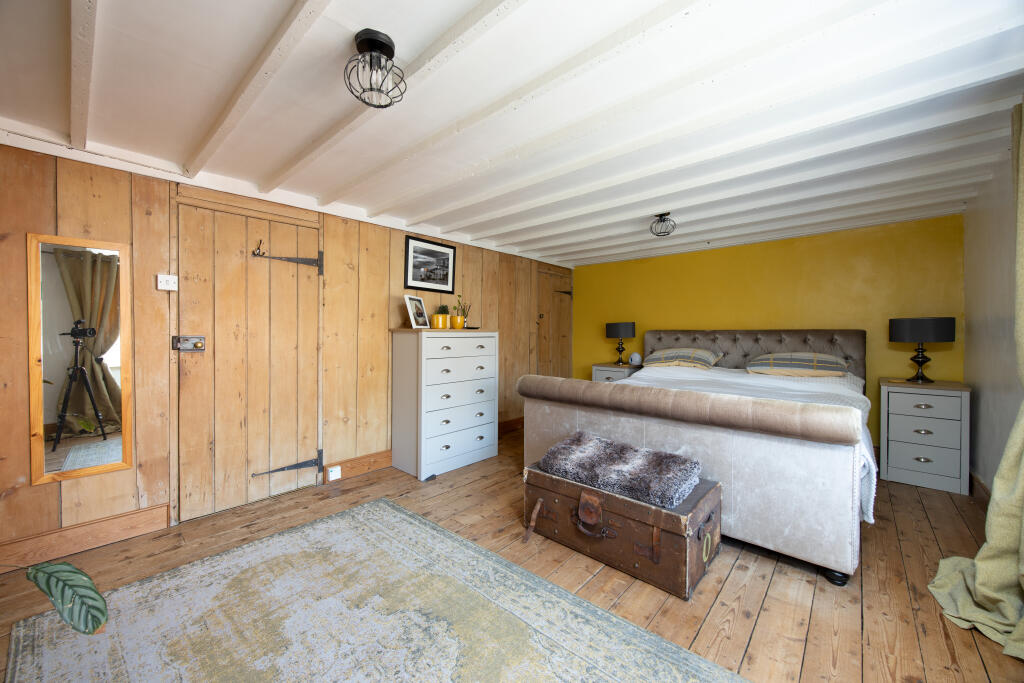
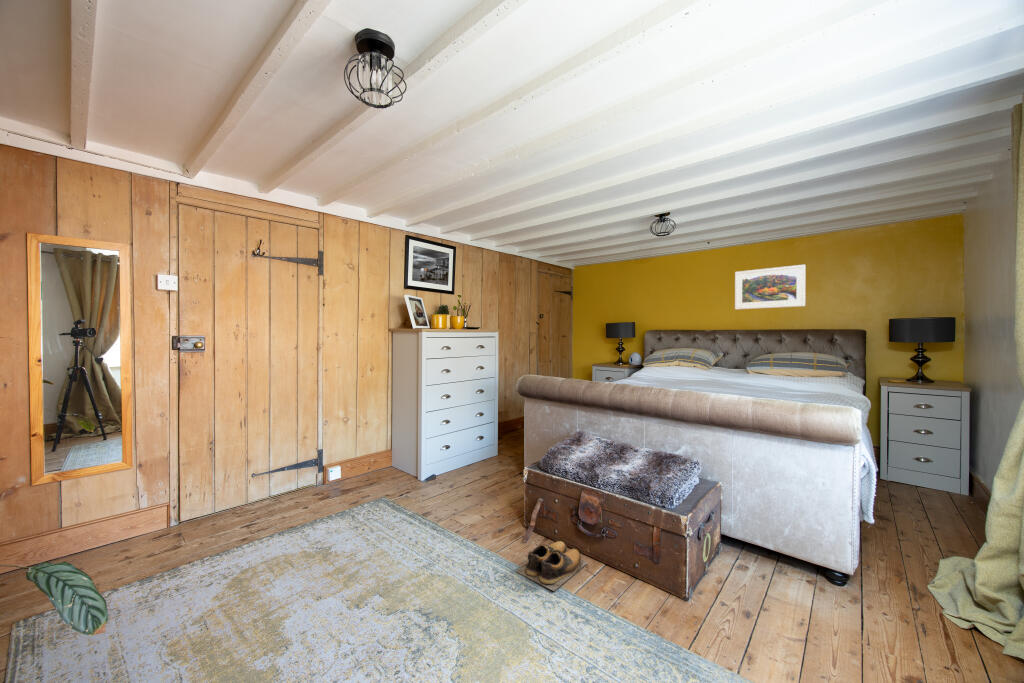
+ shoes [516,540,588,592]
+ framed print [734,264,806,310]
